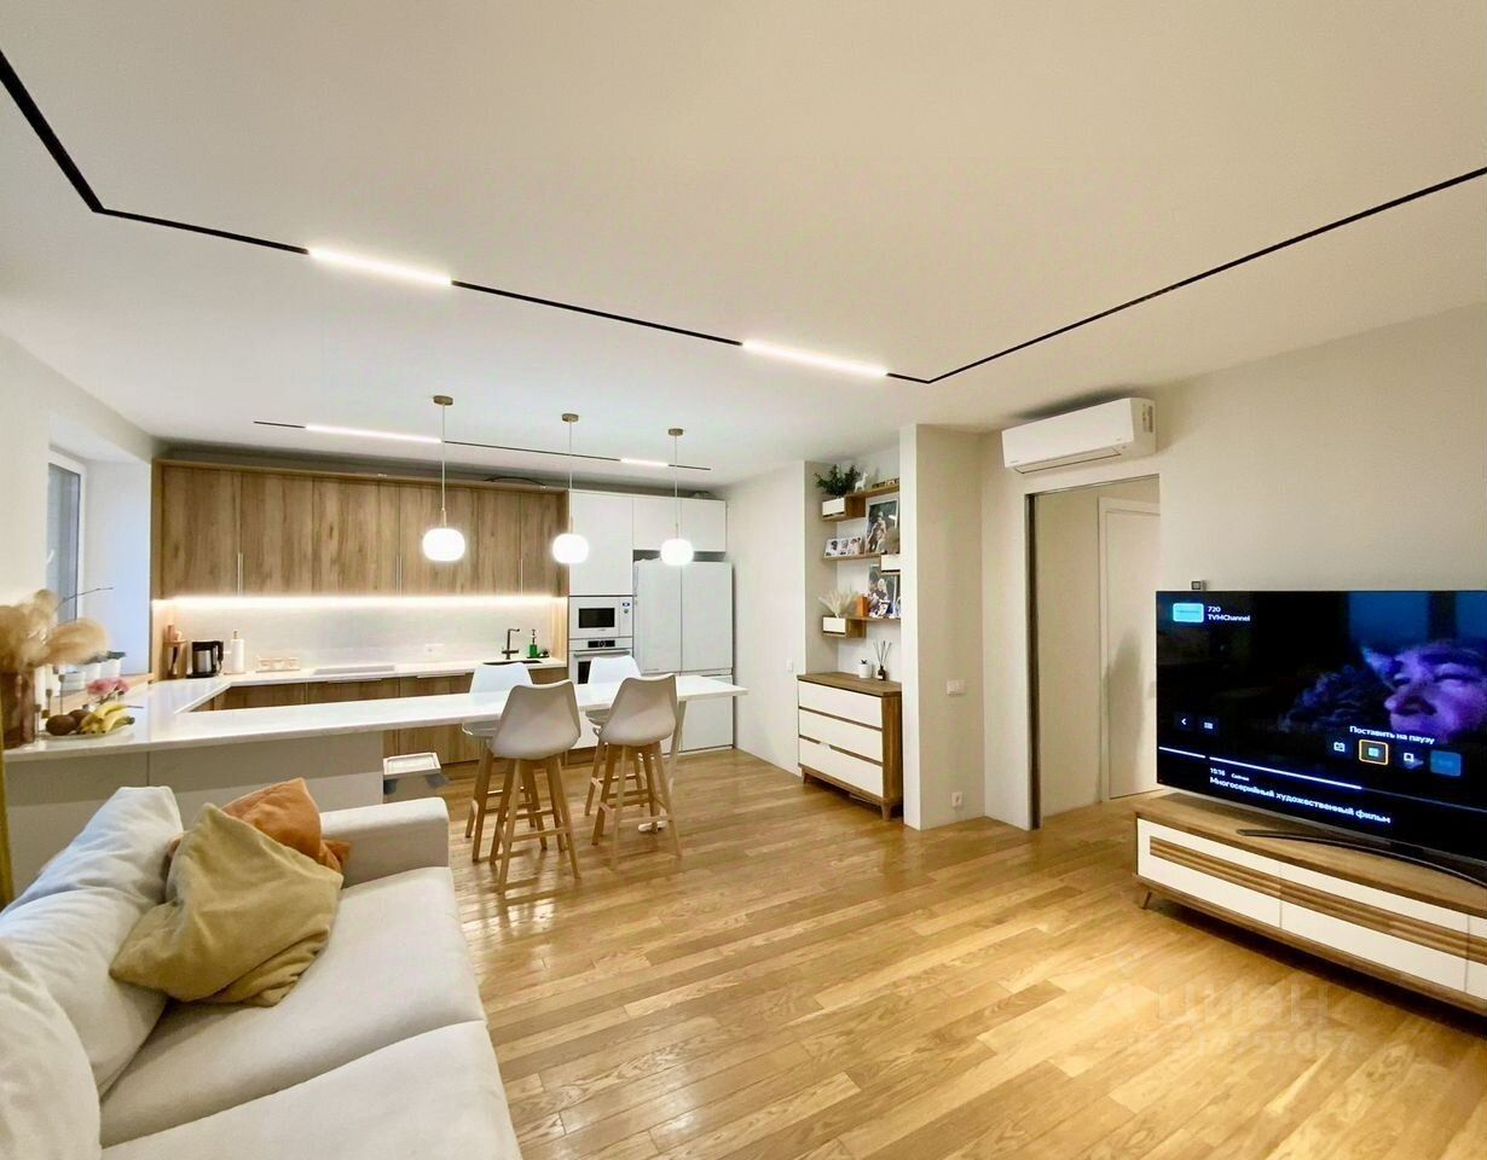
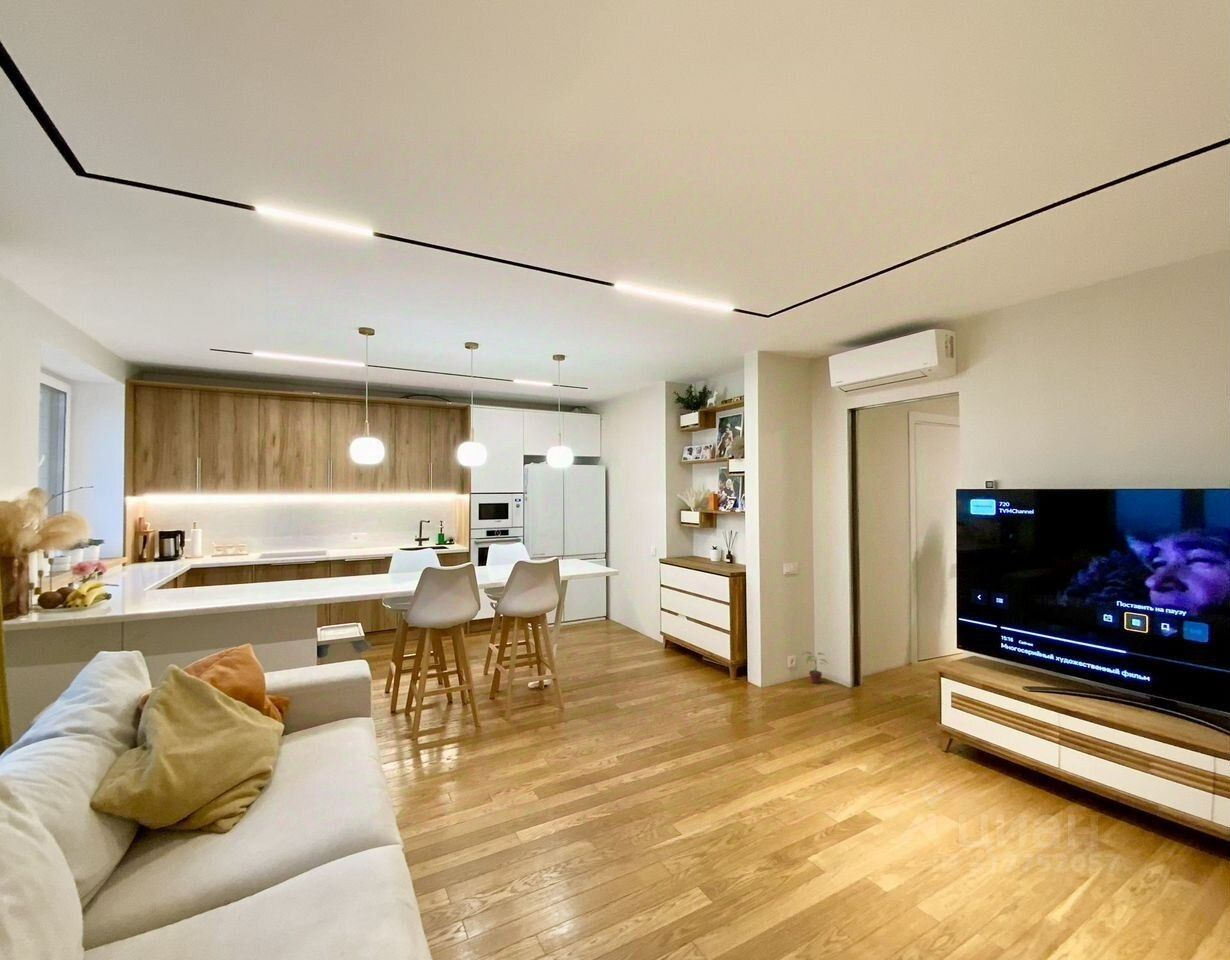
+ potted plant [801,651,829,685]
